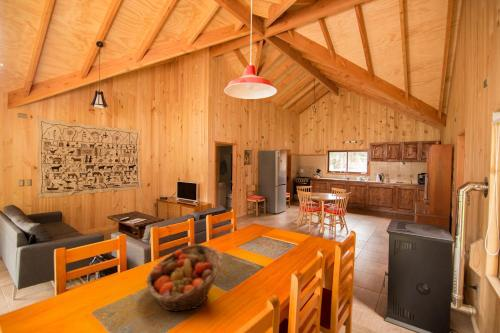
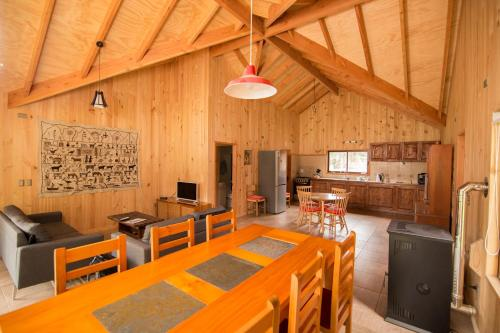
- fruit basket [146,243,224,312]
